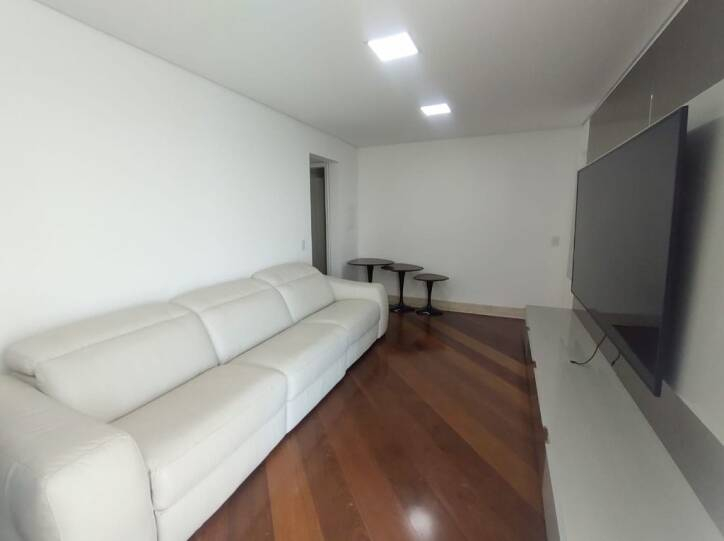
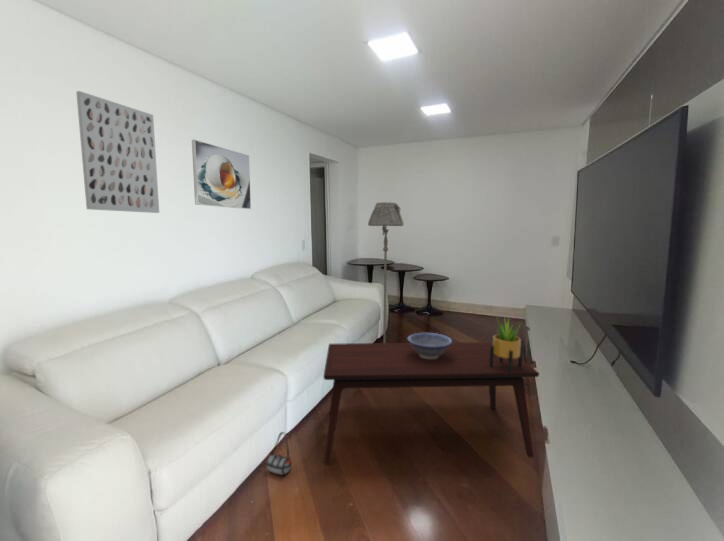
+ potted plant [489,315,524,374]
+ bag [251,431,292,503]
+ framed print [191,139,252,210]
+ coffee table [322,341,540,463]
+ decorative bowl [406,332,453,359]
+ wall art [75,90,160,214]
+ floor lamp [367,201,405,343]
